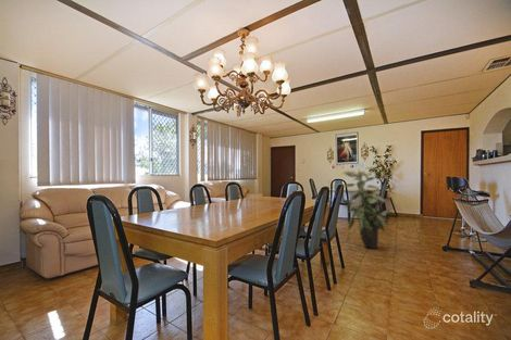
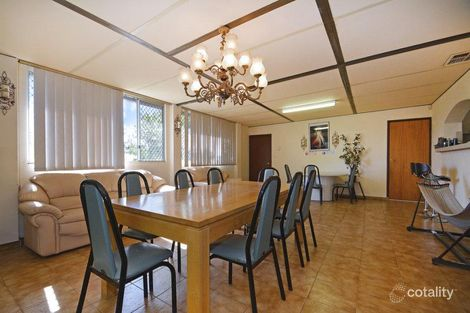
- indoor plant [340,166,391,250]
